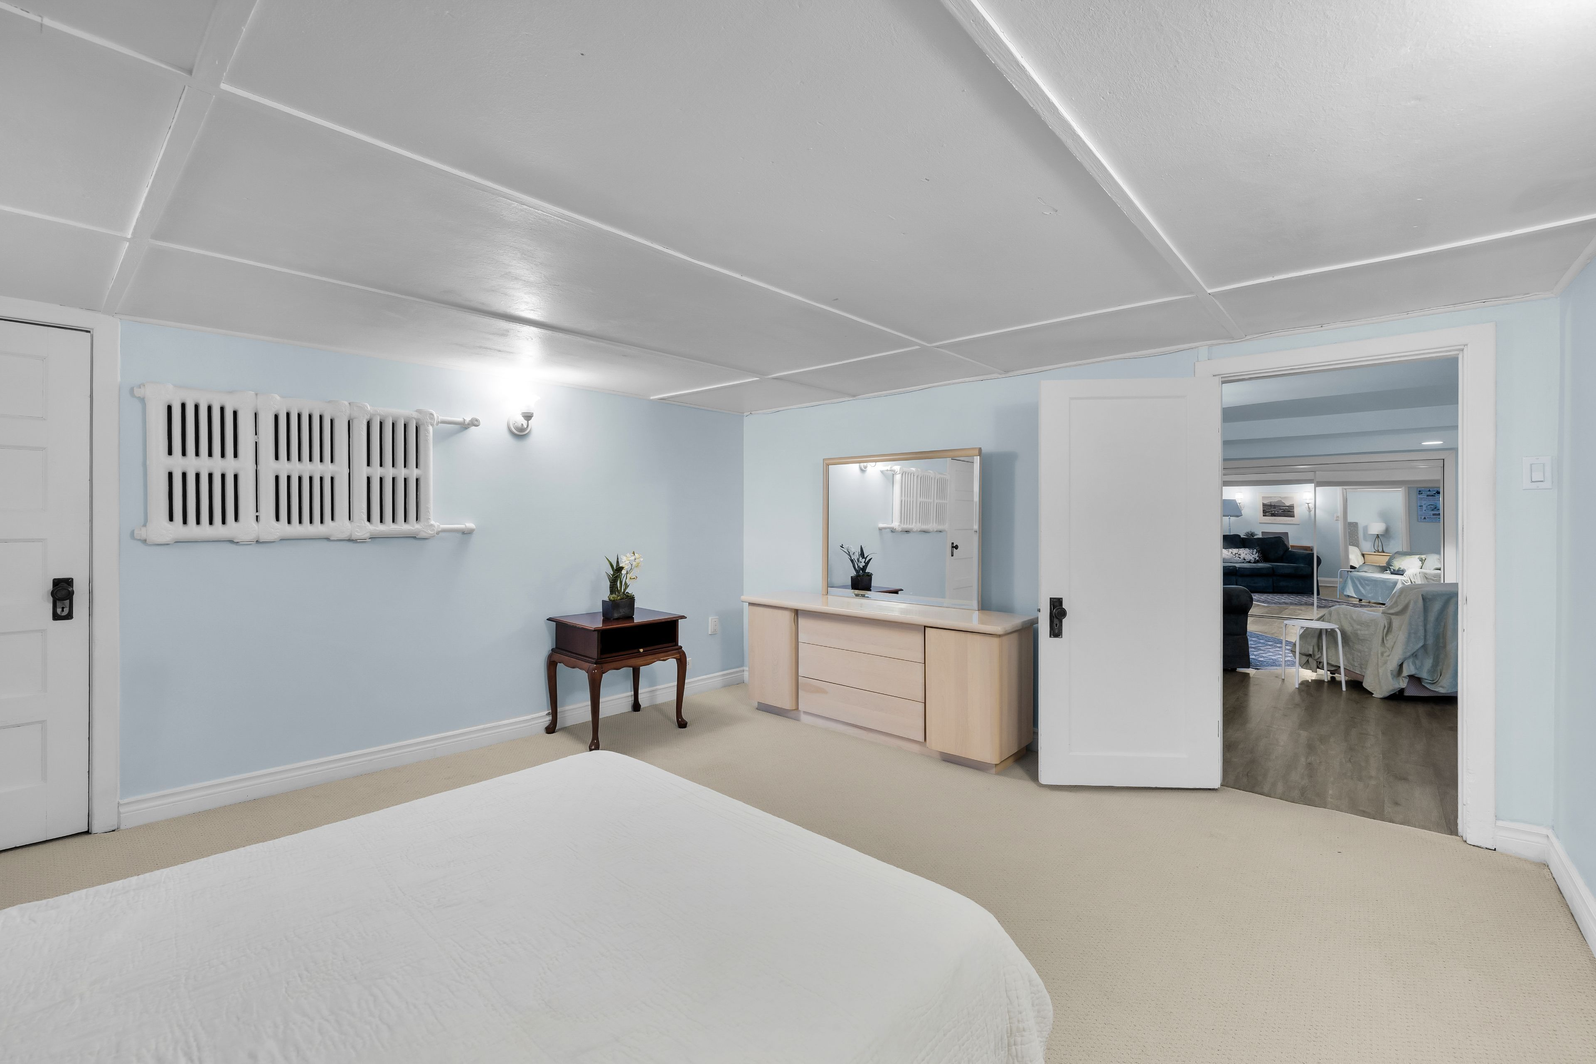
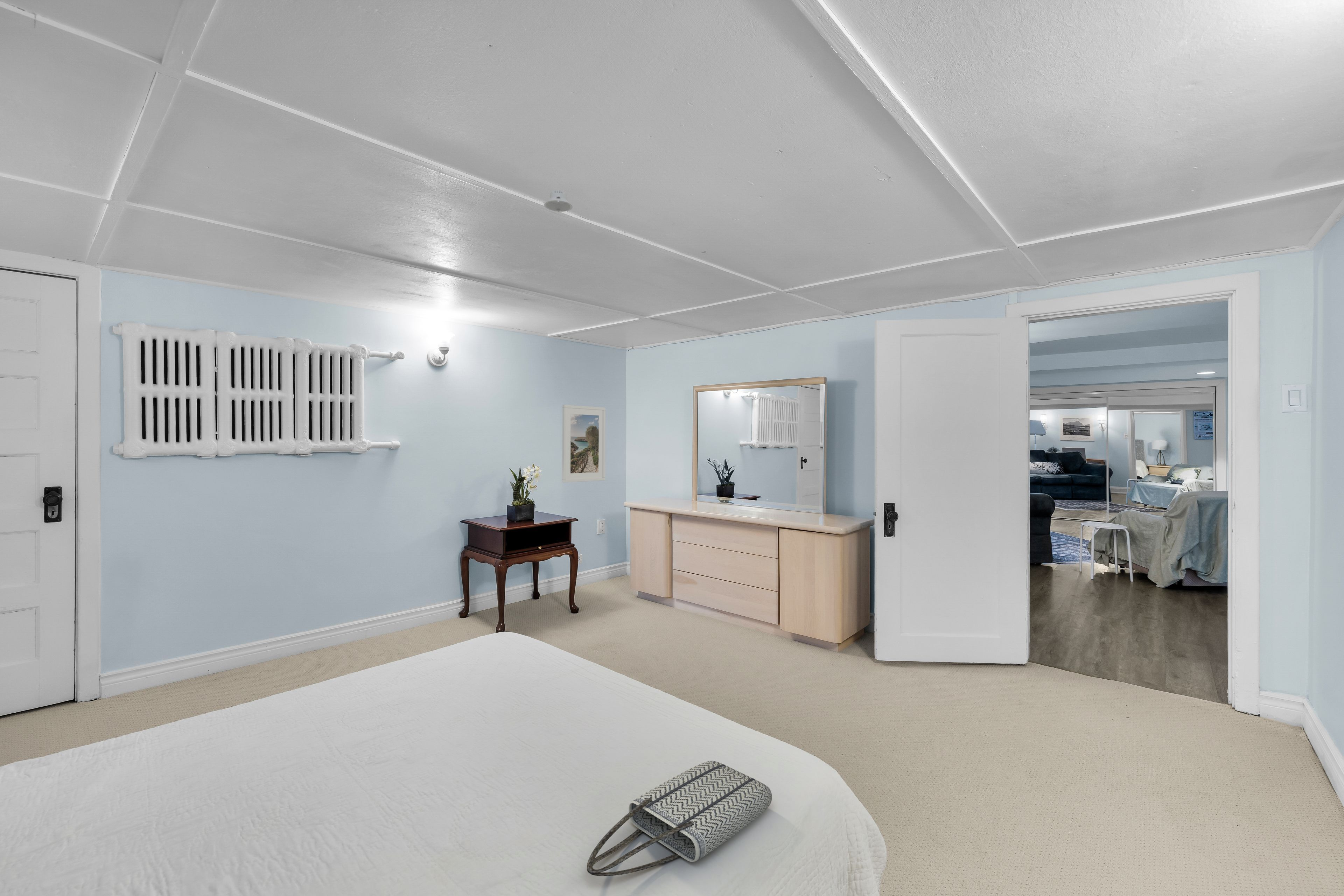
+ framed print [562,404,606,483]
+ tote bag [587,761,772,876]
+ recessed light [544,190,573,212]
